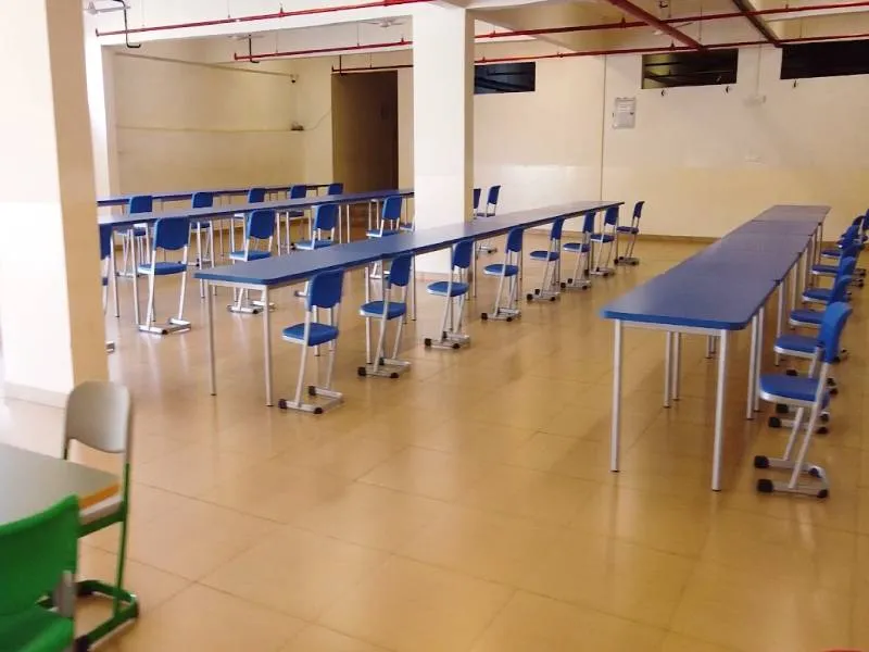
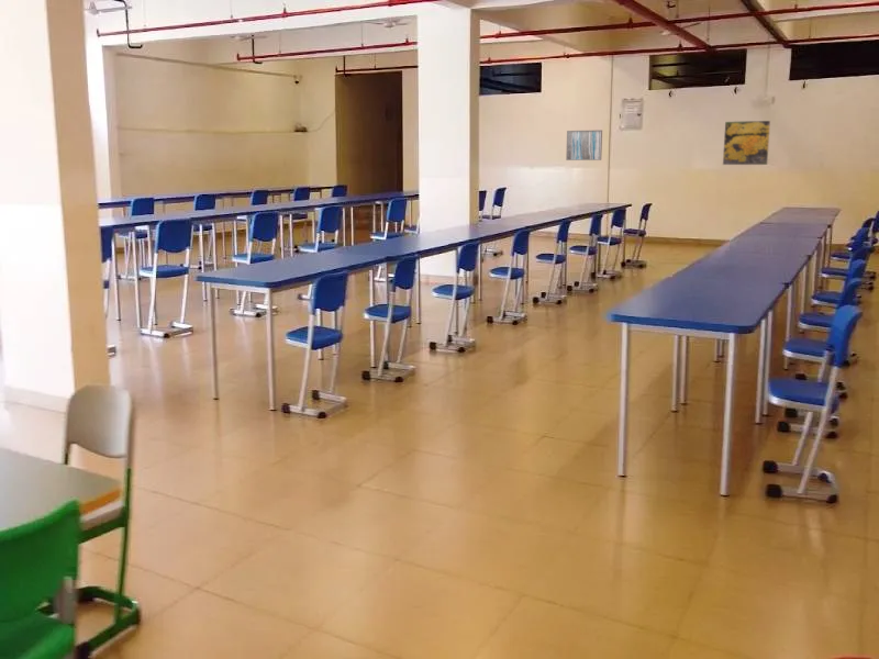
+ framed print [722,120,771,166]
+ wall art [565,129,603,161]
